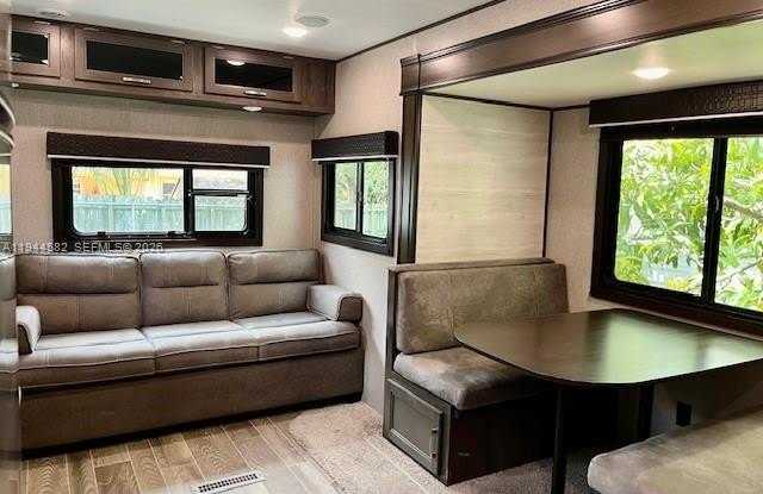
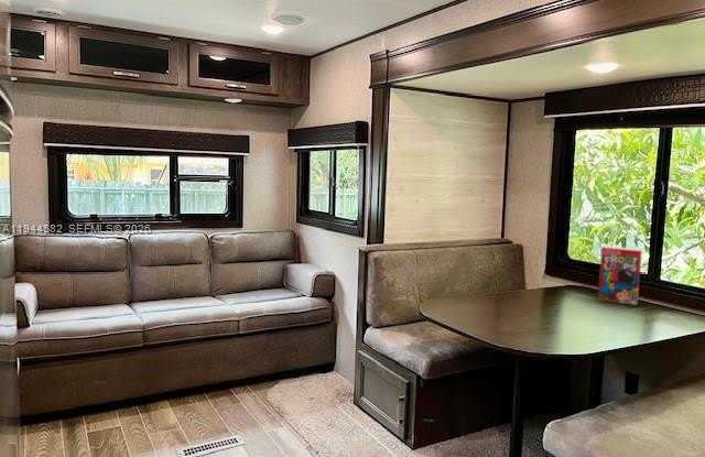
+ cereal box [597,246,643,306]
